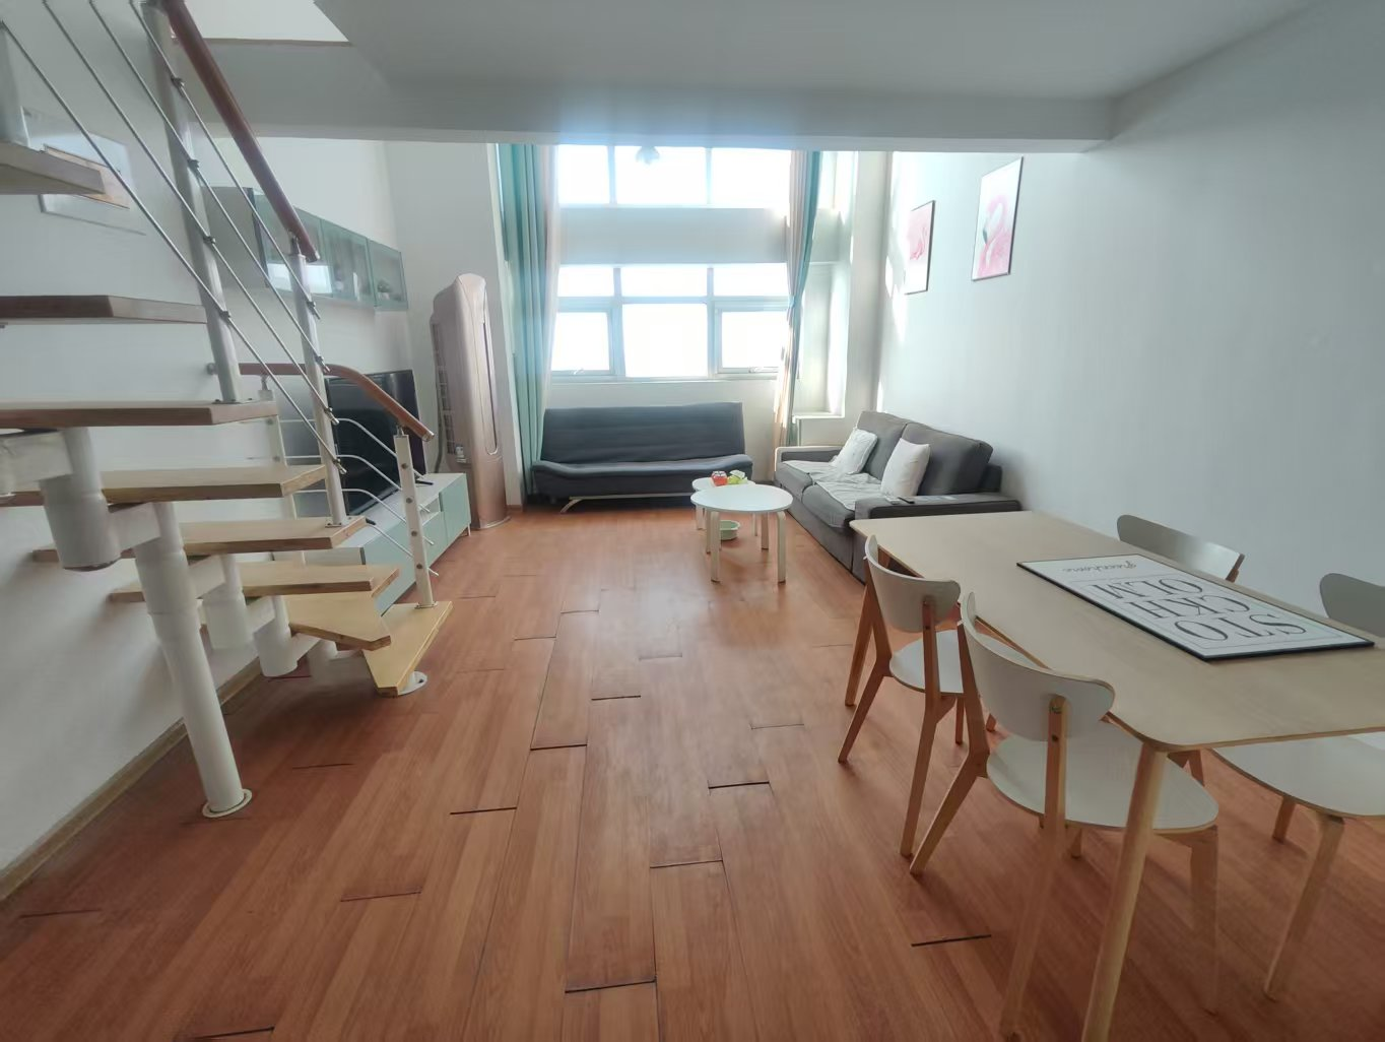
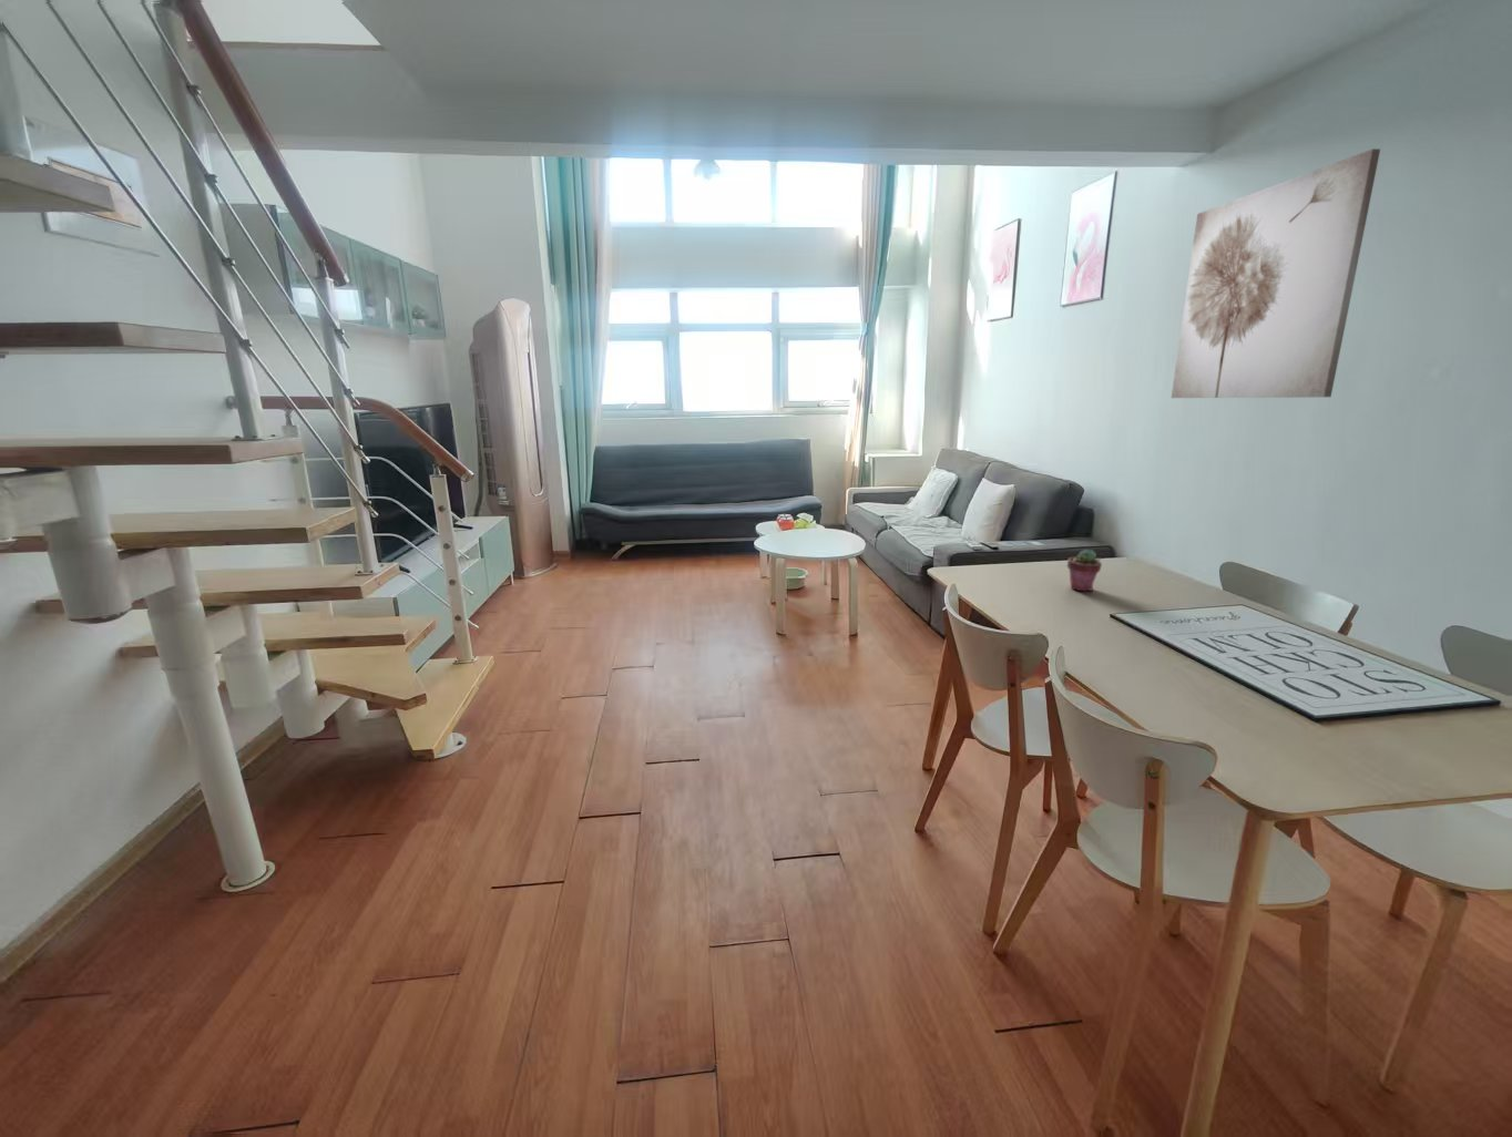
+ potted succulent [1067,548,1104,591]
+ wall art [1170,147,1381,399]
